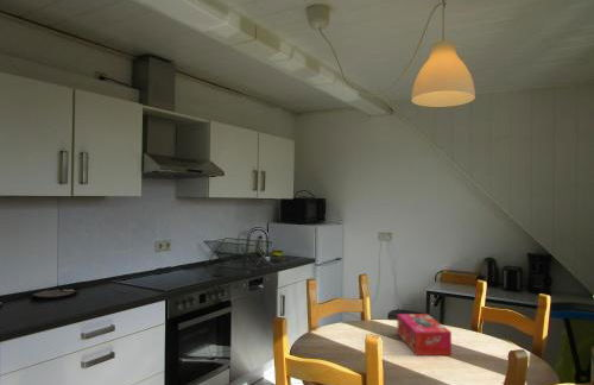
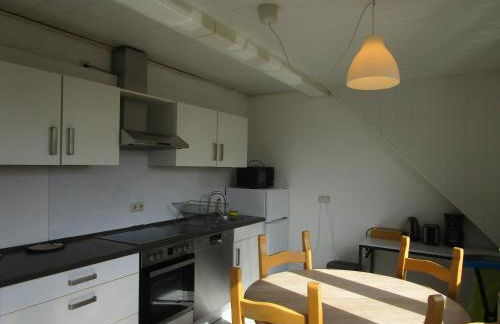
- tissue box [397,313,453,356]
